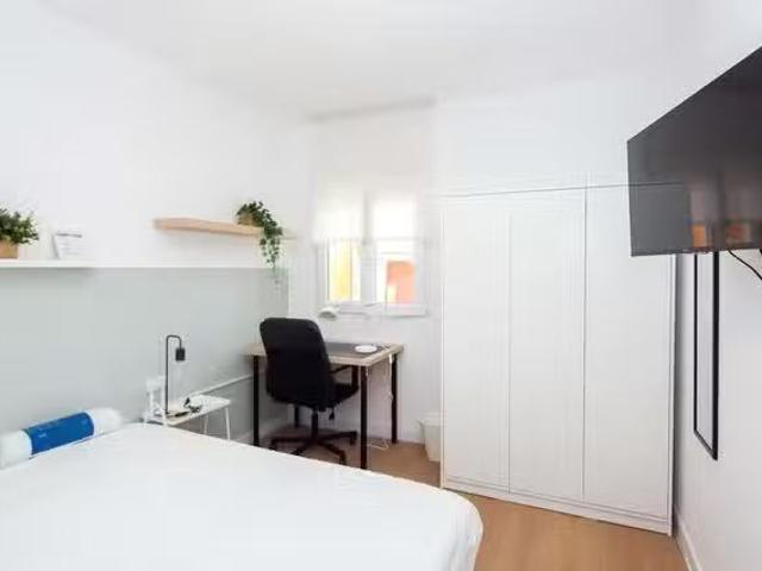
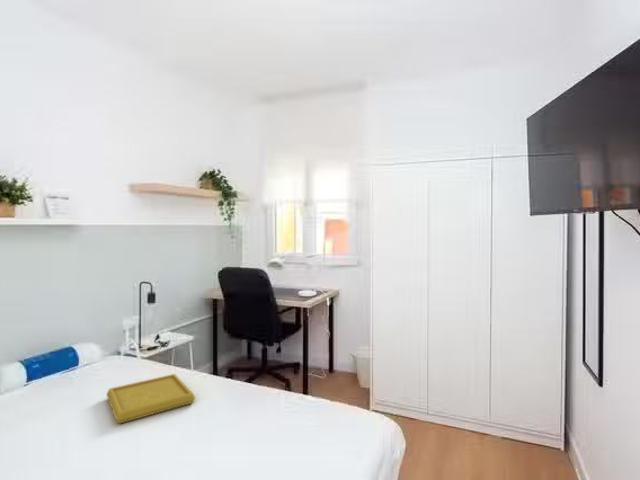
+ serving tray [105,373,196,425]
